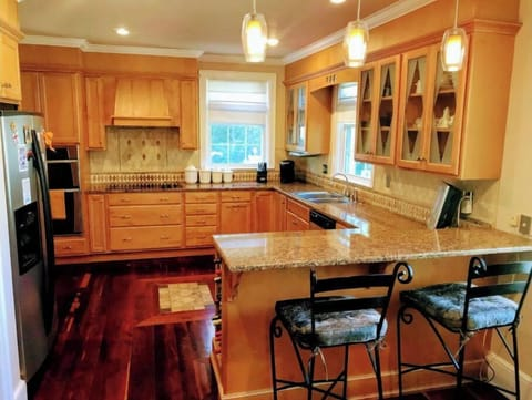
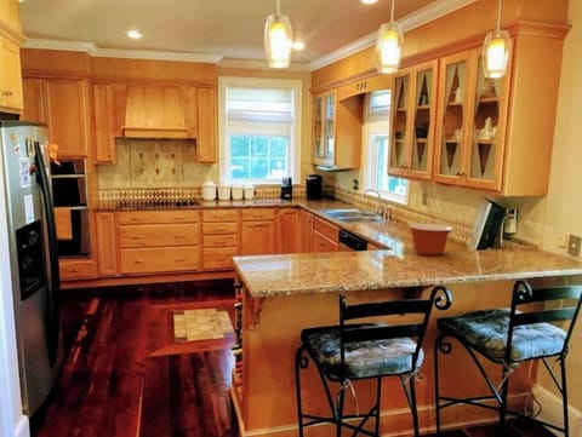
+ mixing bowl [407,223,453,257]
